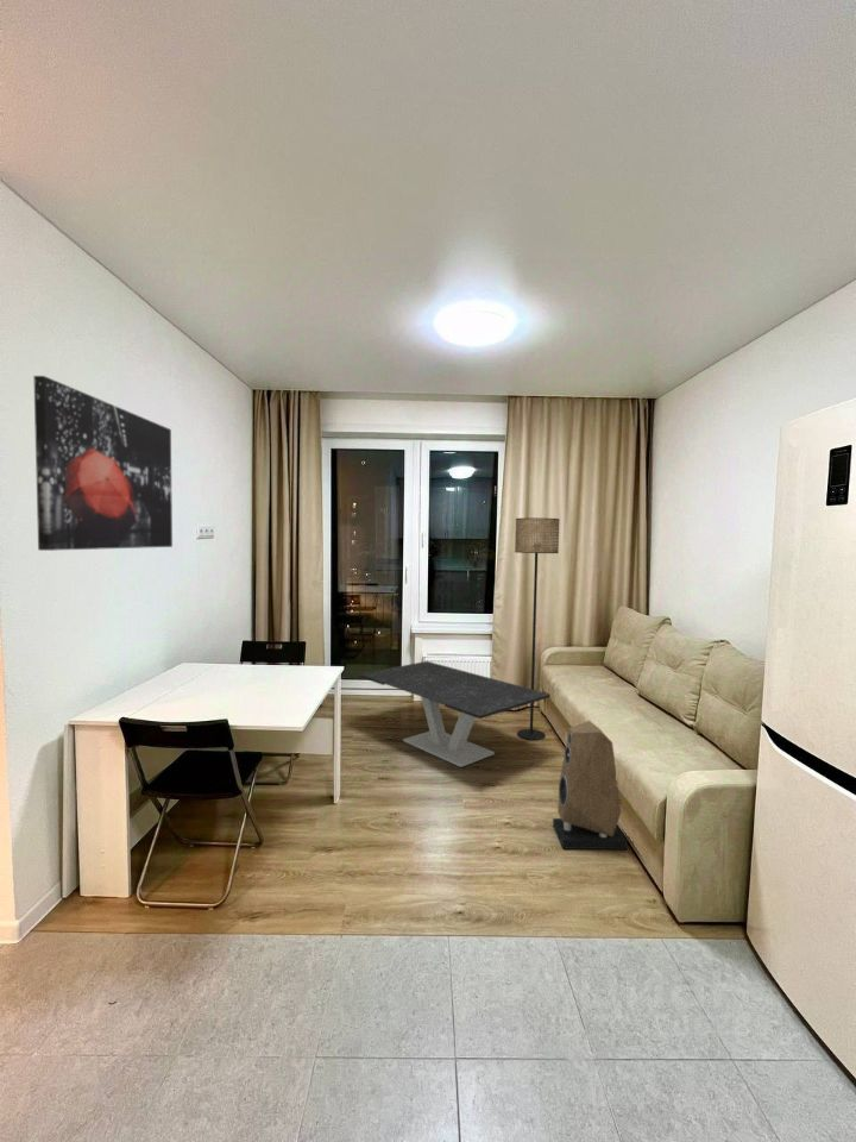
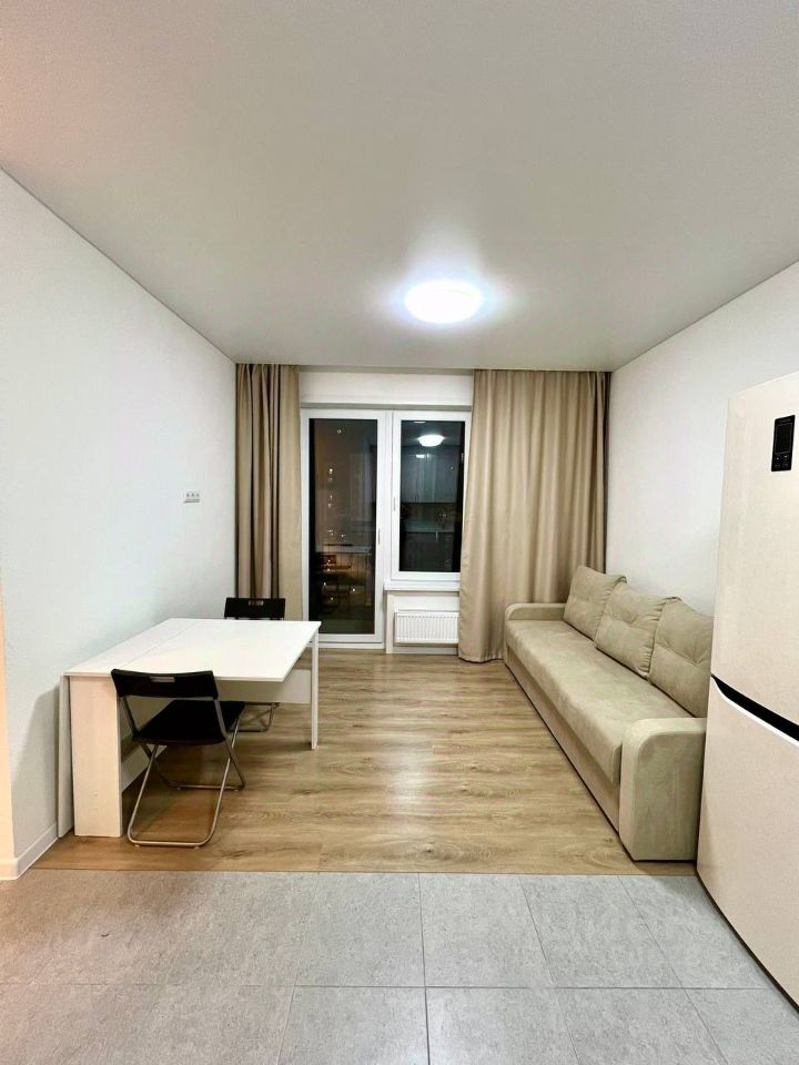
- wall art [32,375,174,552]
- floor lamp [514,516,561,741]
- speaker [552,720,629,851]
- coffee table [358,660,552,768]
